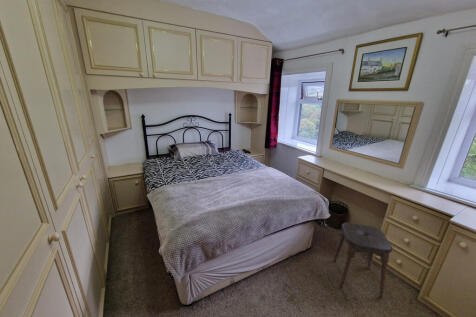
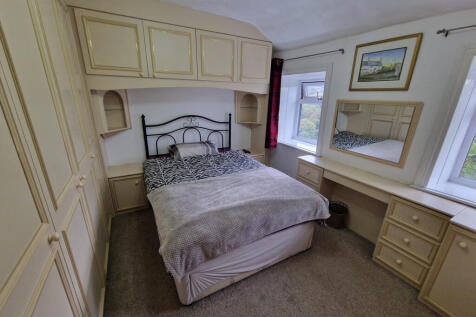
- stool [333,222,393,298]
